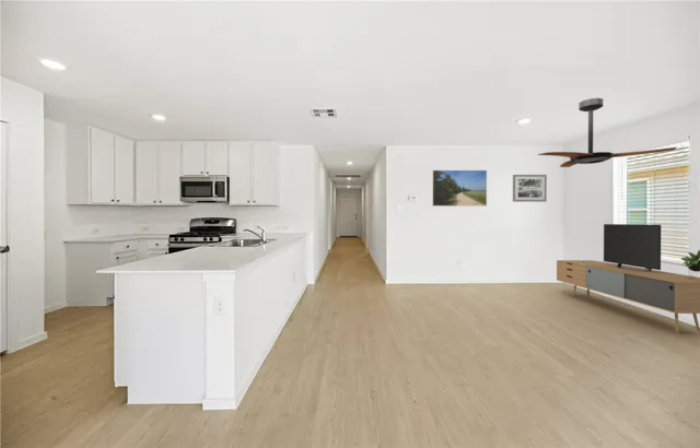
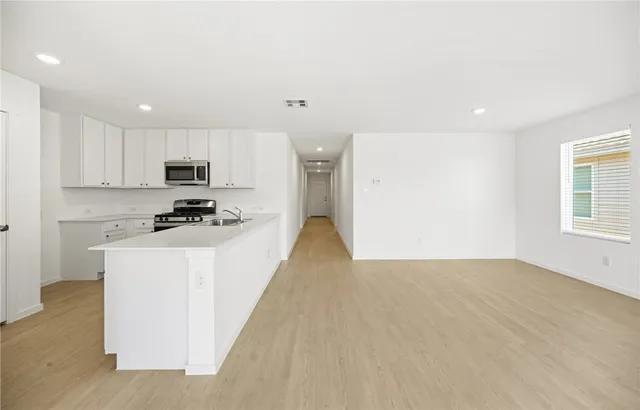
- media console [556,223,700,333]
- wall art [512,174,548,203]
- ceiling fan [537,97,678,168]
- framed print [431,169,488,208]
